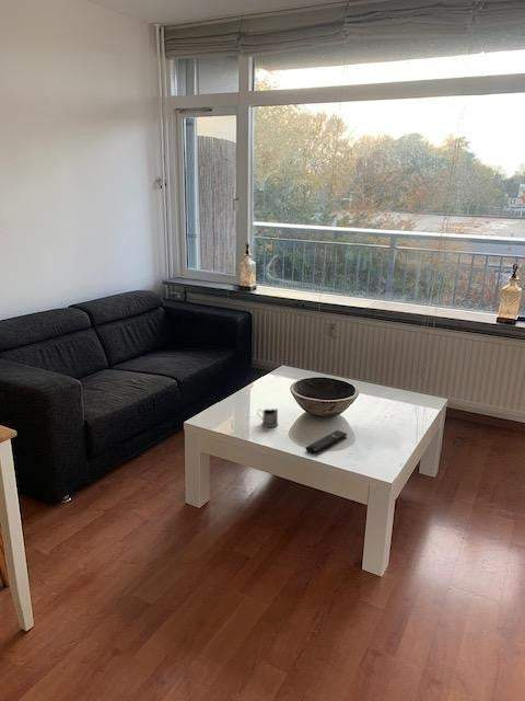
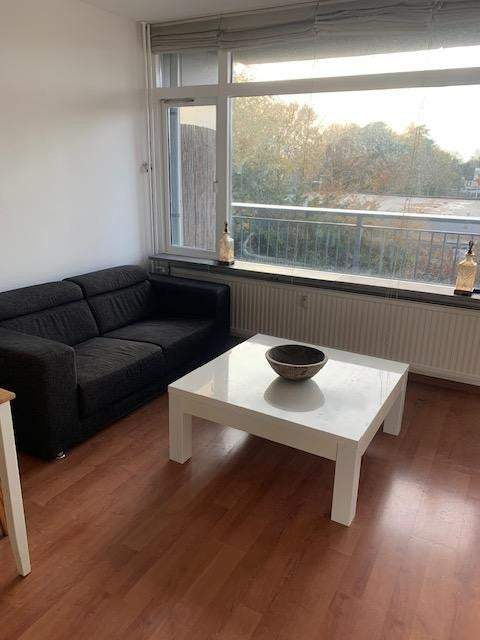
- tea glass holder [256,407,279,428]
- remote control [305,429,348,455]
